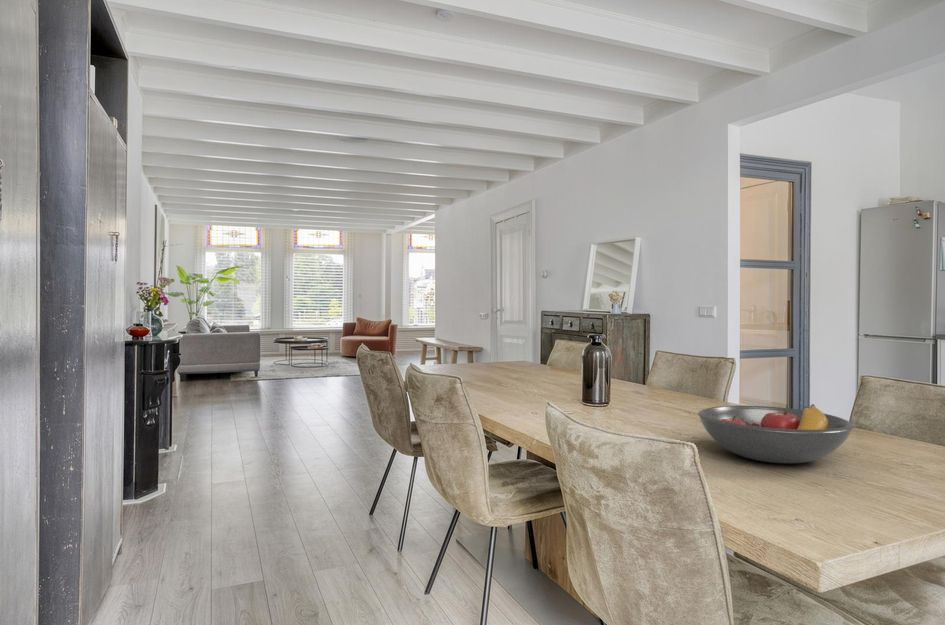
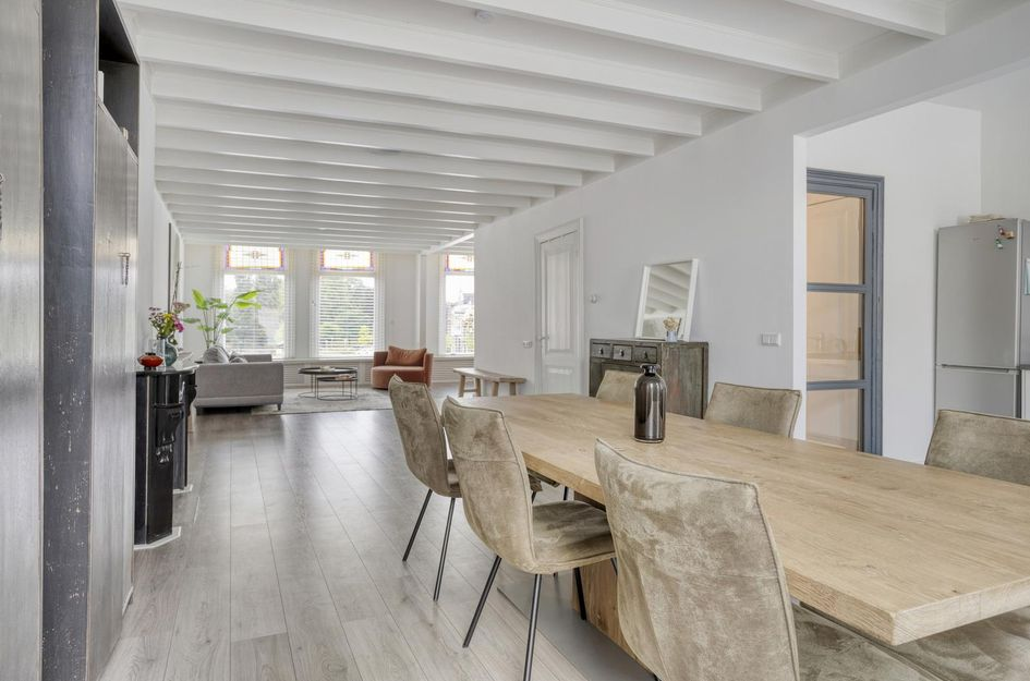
- fruit bowl [697,403,855,464]
